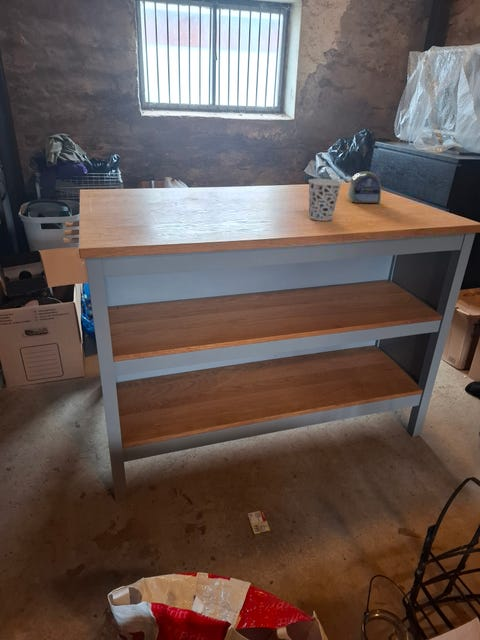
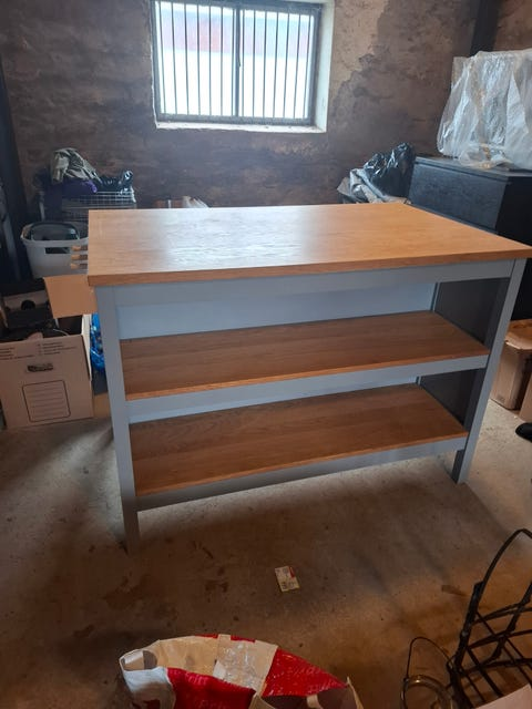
- tape measure [347,171,383,204]
- cup [308,178,342,222]
